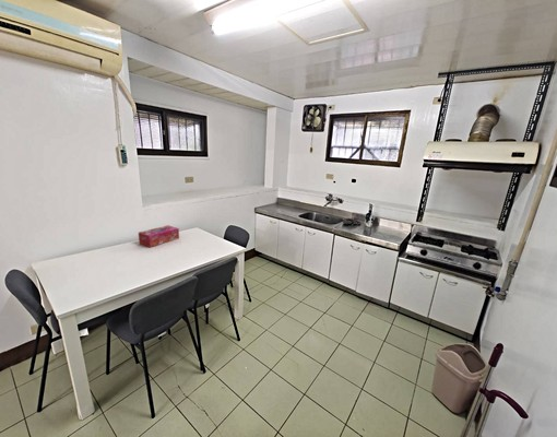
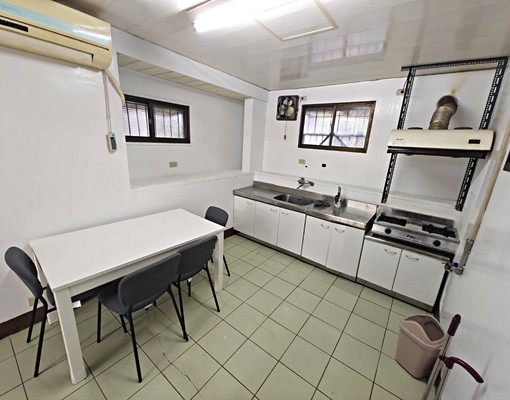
- tissue box [138,224,180,248]
